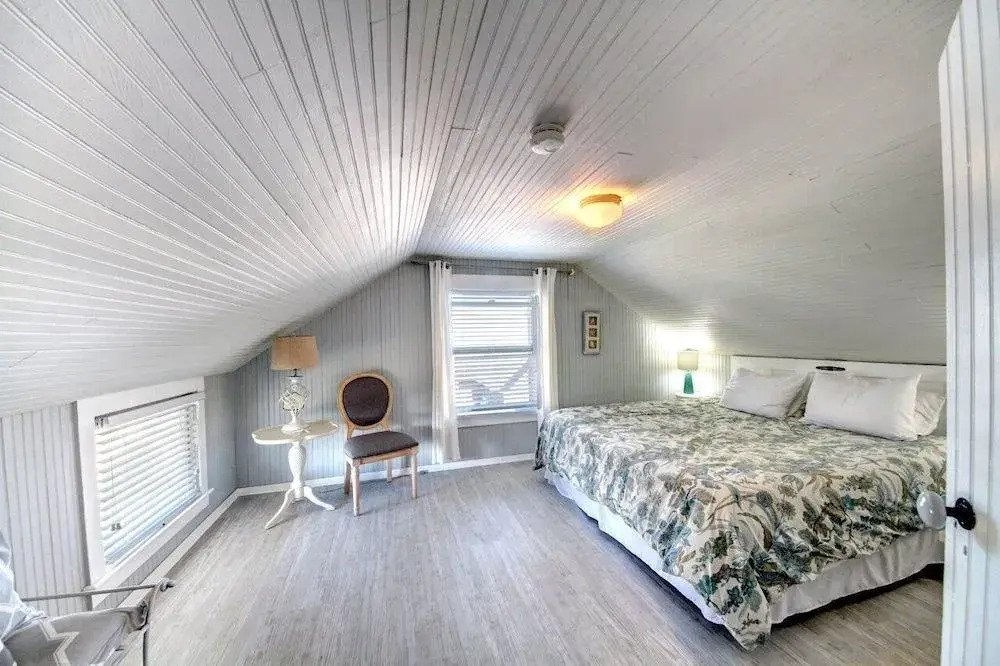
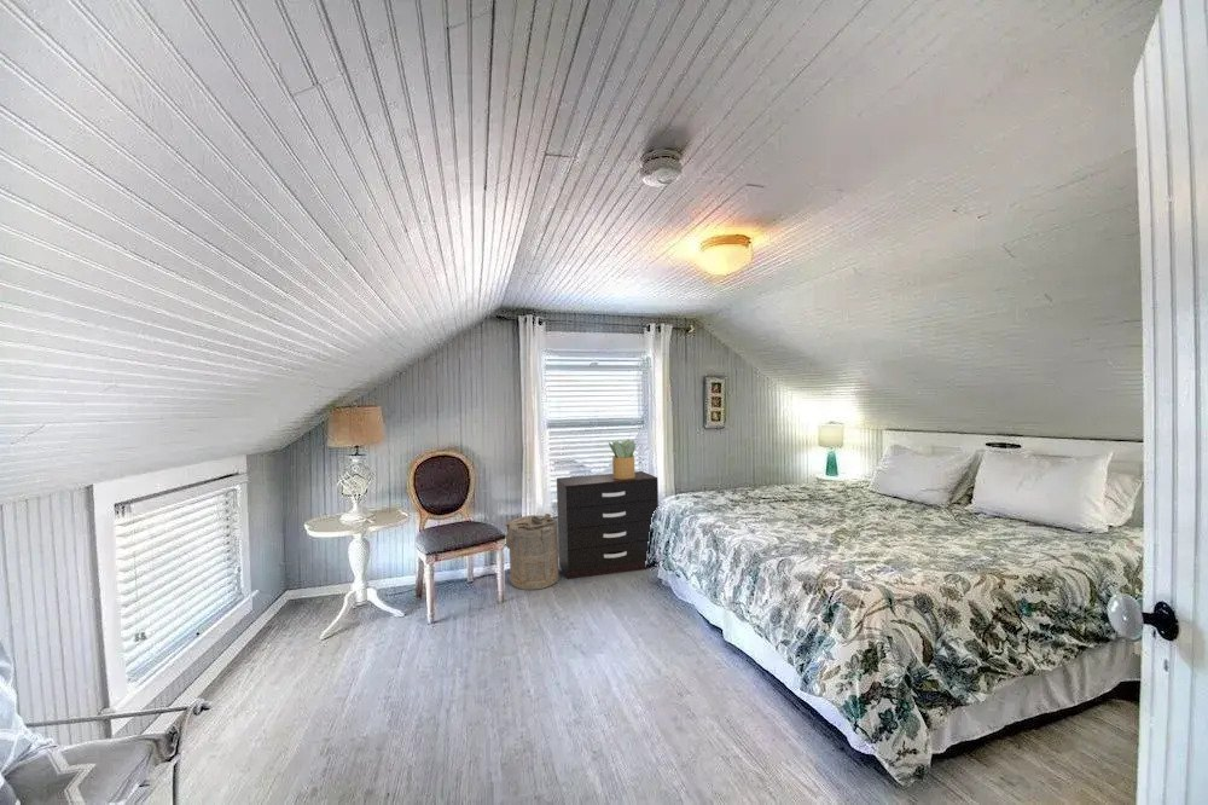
+ laundry hamper [504,512,561,591]
+ dresser [556,470,660,580]
+ potted plant [608,439,637,479]
